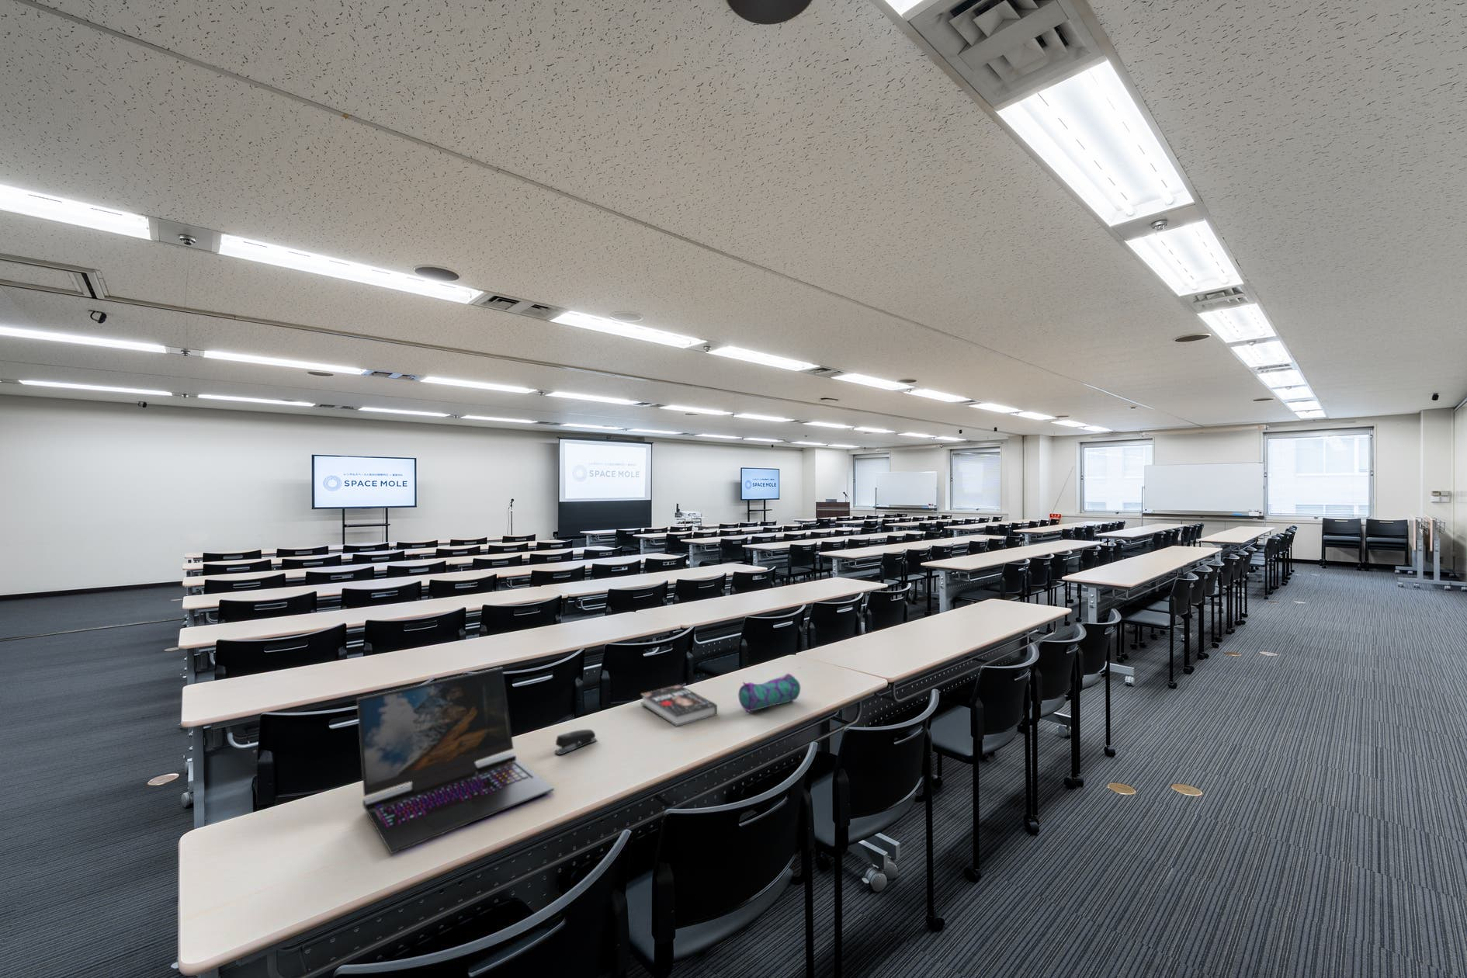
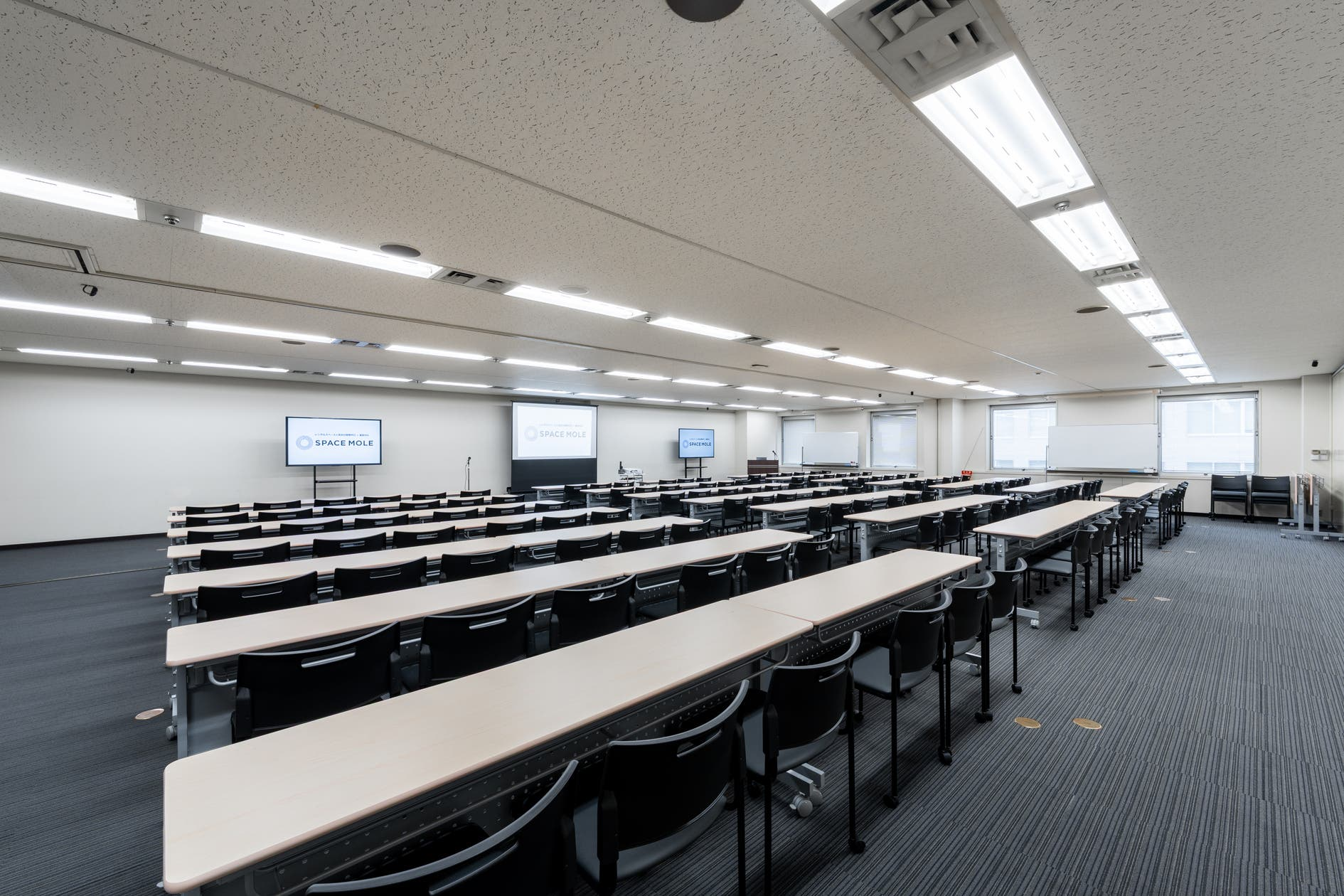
- laptop [356,667,554,855]
- pencil case [738,672,801,713]
- stapler [554,729,598,755]
- book [641,683,718,727]
